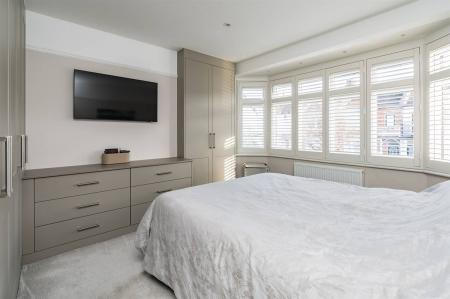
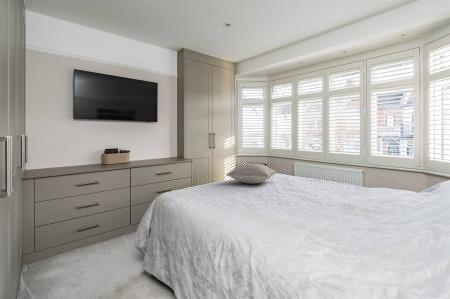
+ pillow [225,163,278,185]
